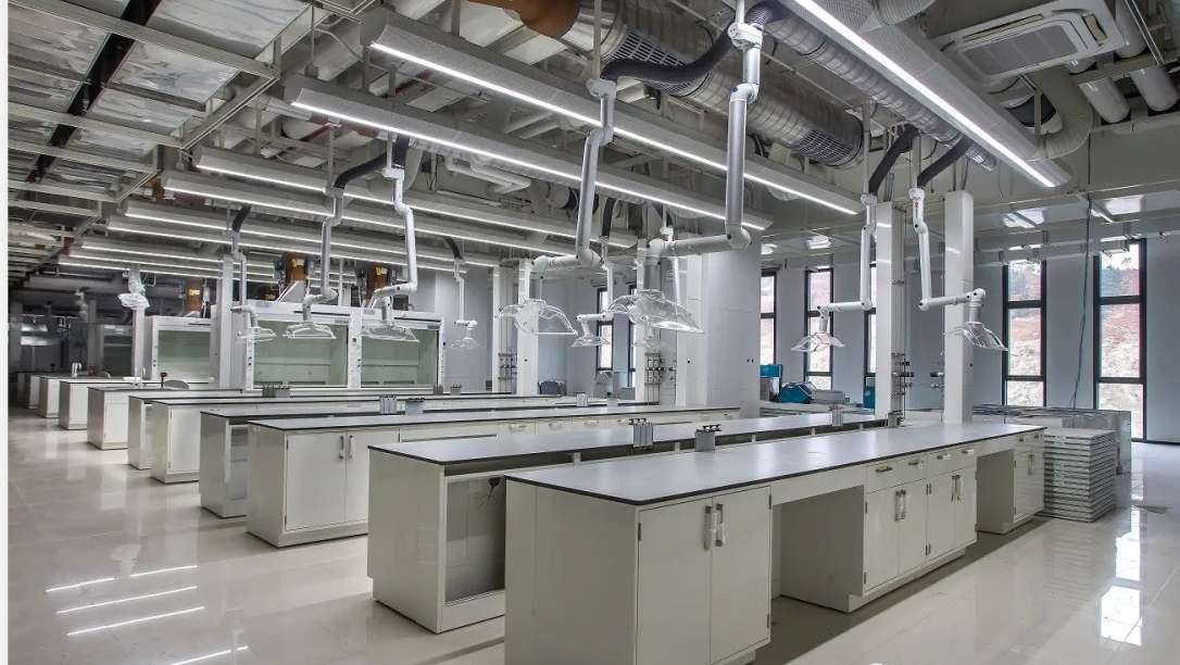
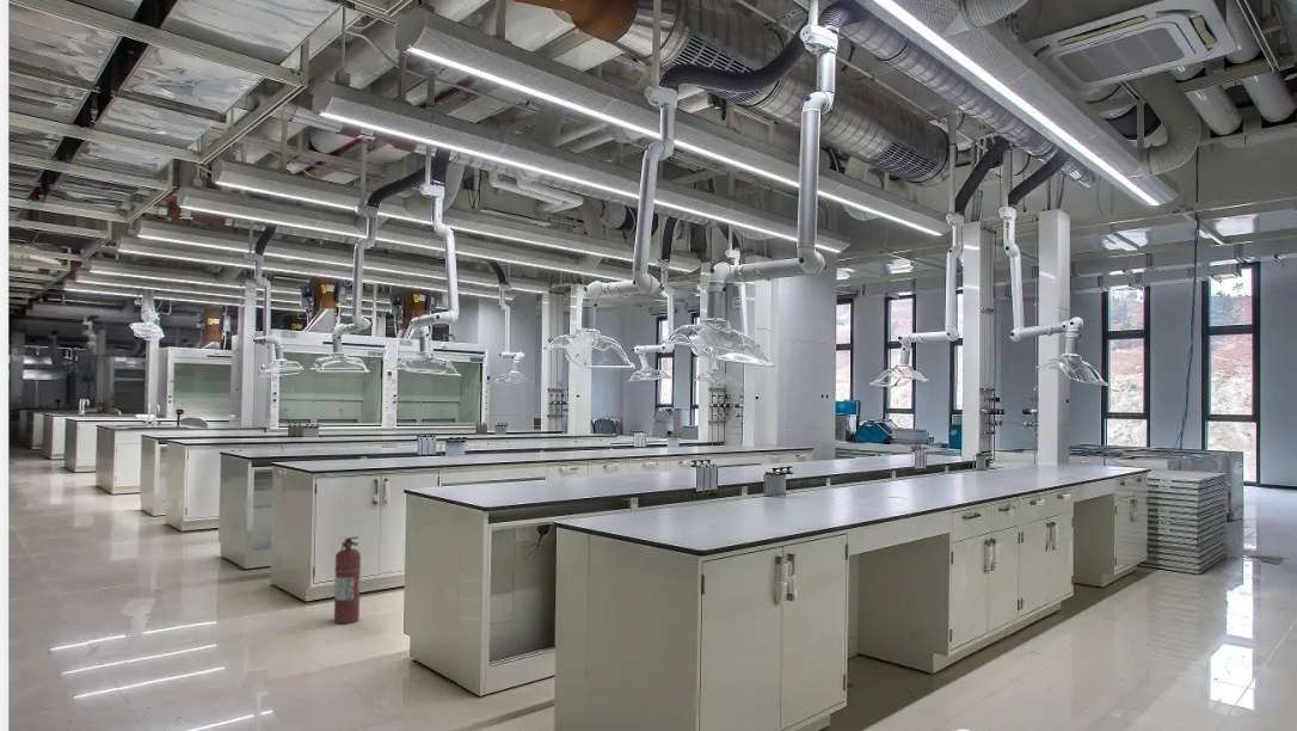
+ fire extinguisher [333,535,362,625]
